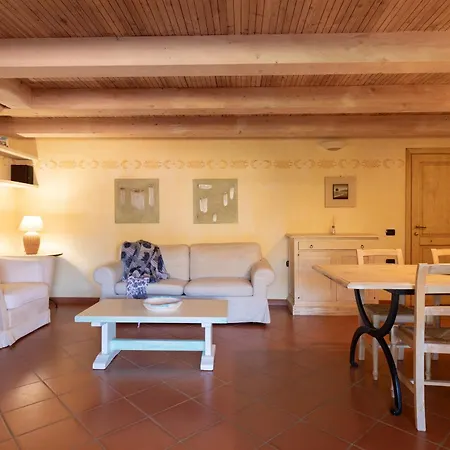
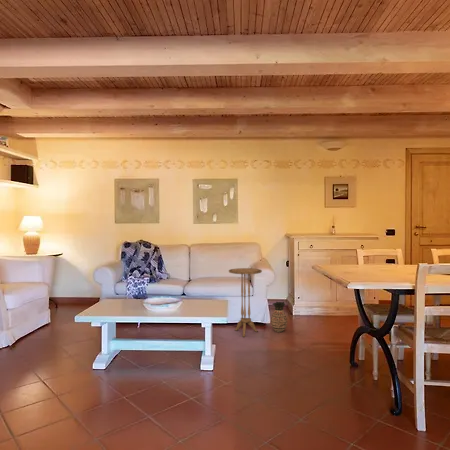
+ ceramic jug [270,301,288,333]
+ side table [228,267,263,338]
